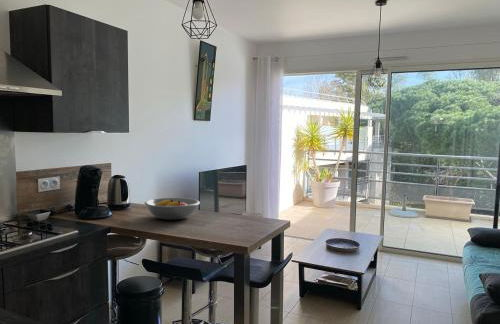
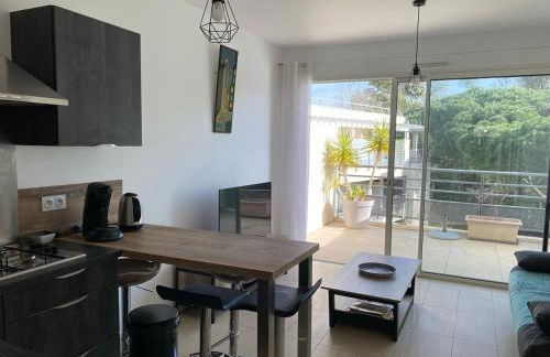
- fruit bowl [143,197,201,221]
